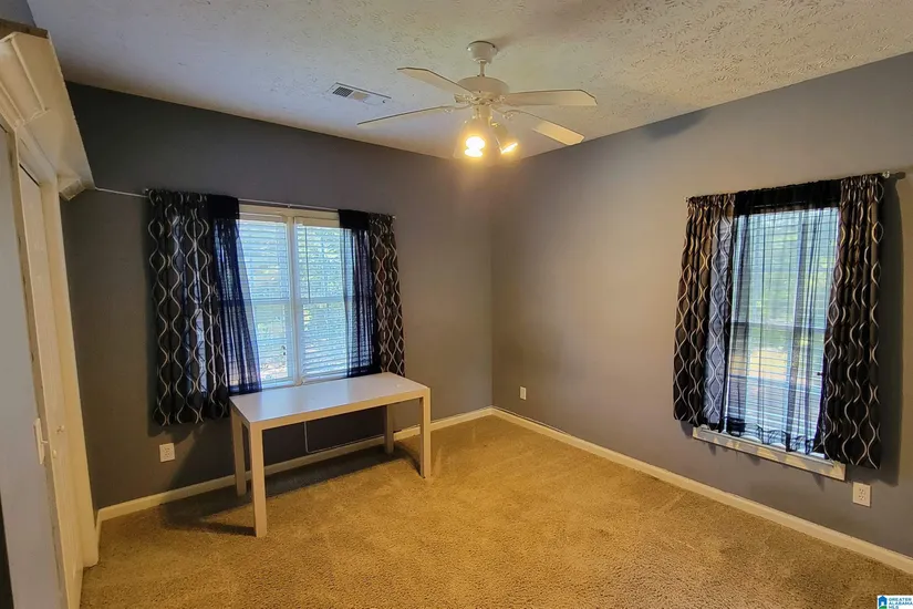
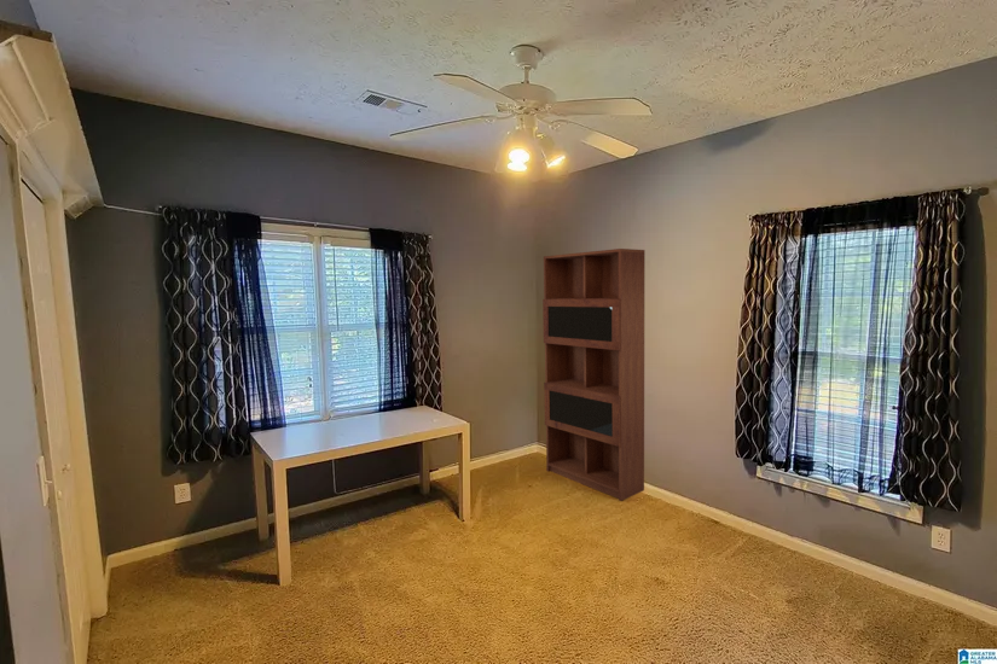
+ bookcase [541,247,645,502]
